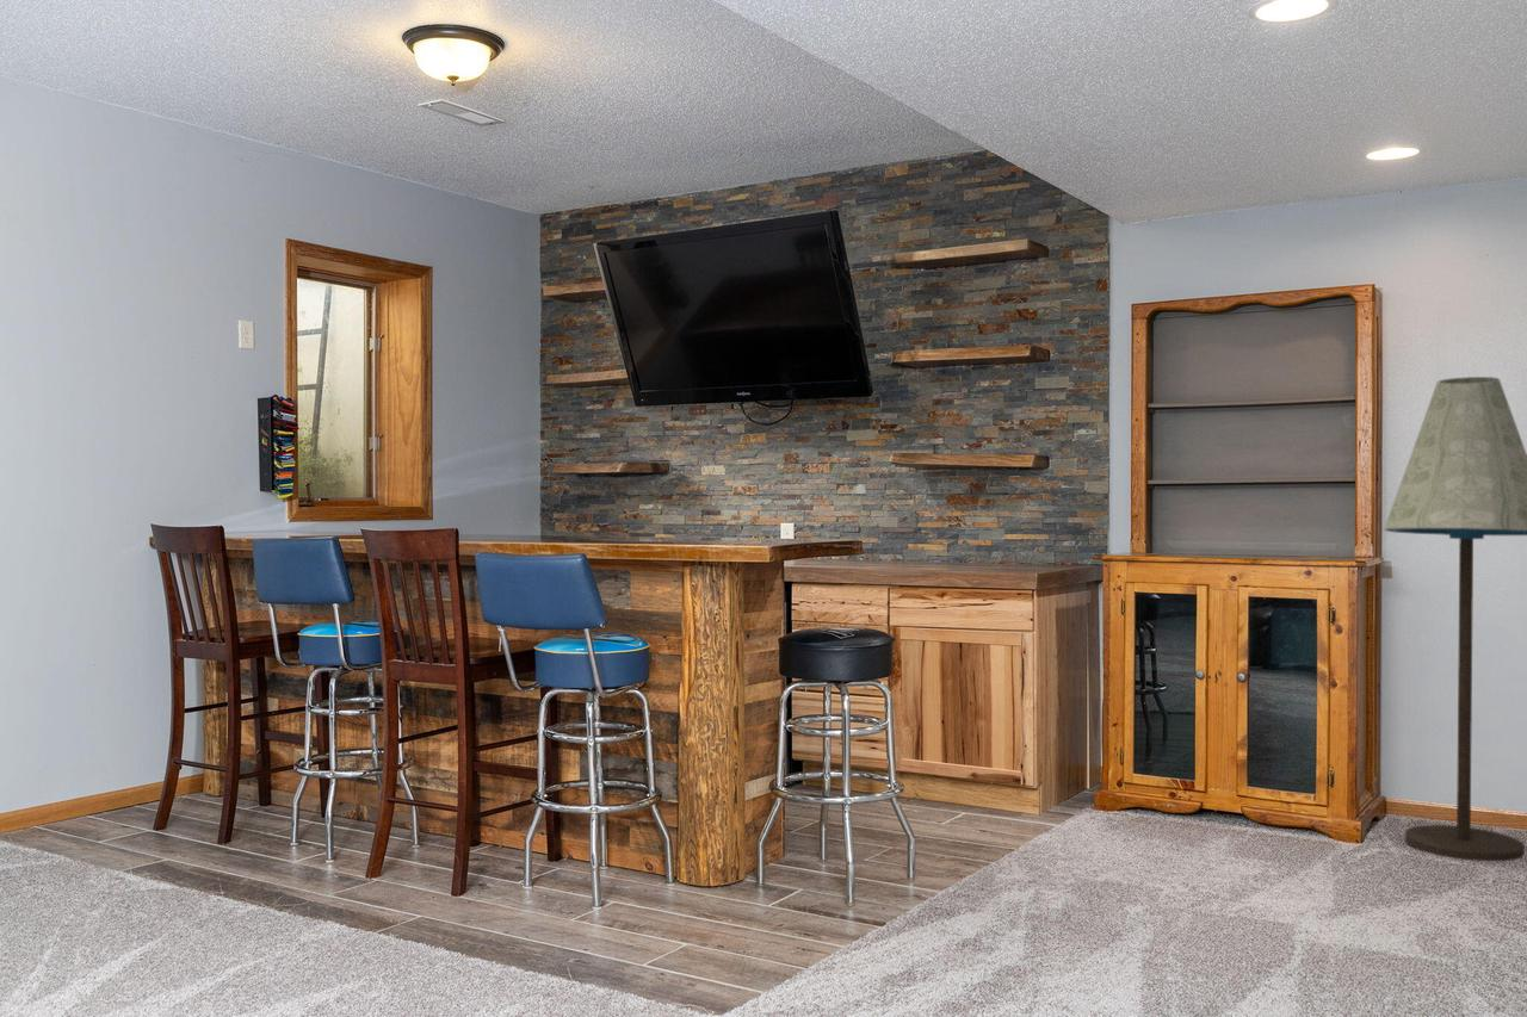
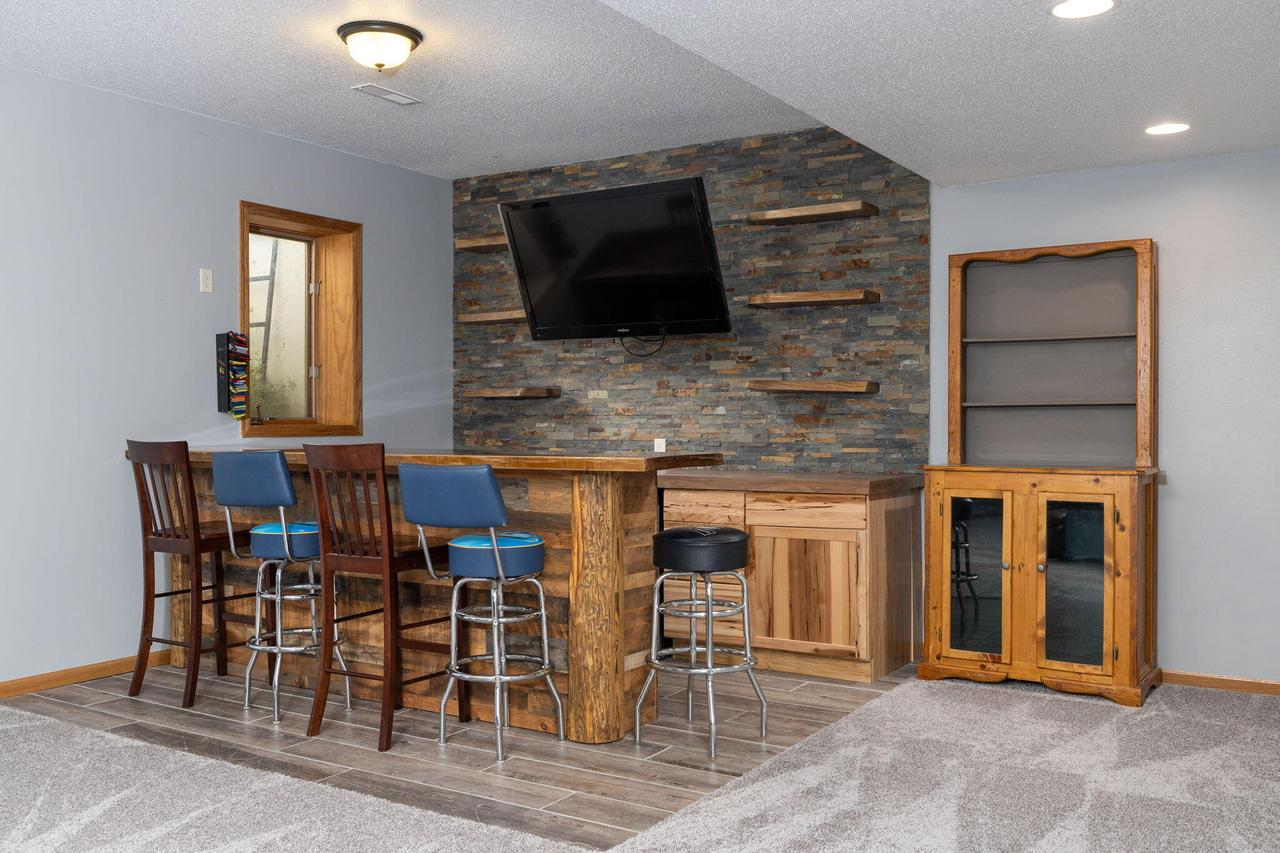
- floor lamp [1383,376,1527,862]
